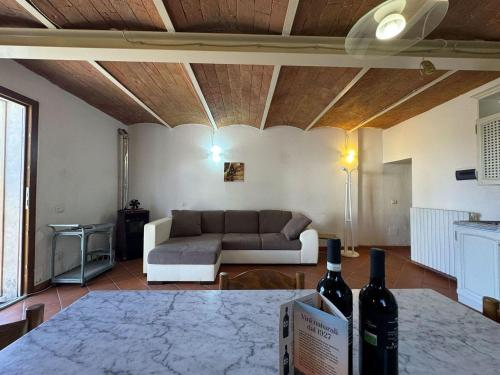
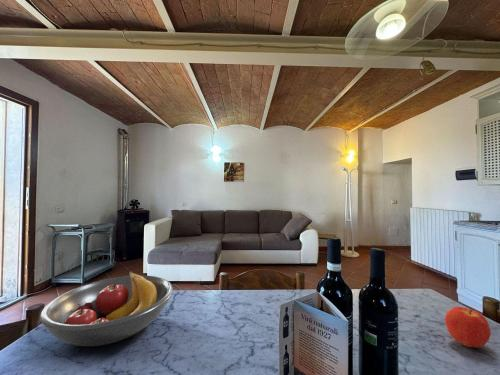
+ apple [444,306,492,348]
+ fruit bowl [39,271,174,347]
